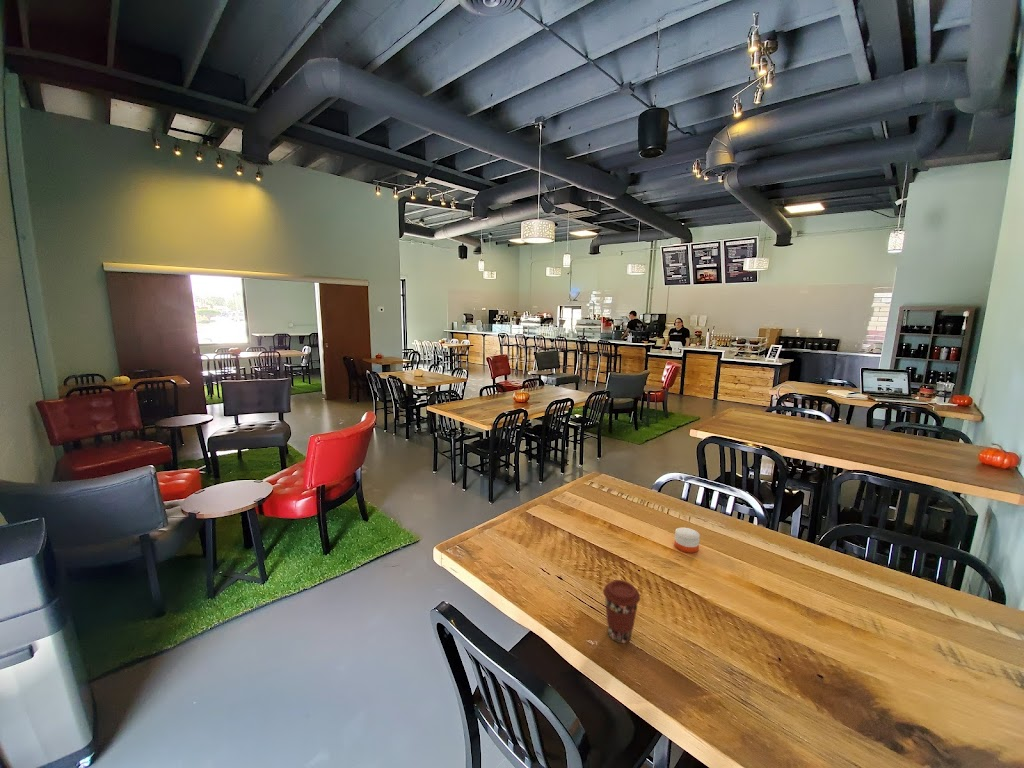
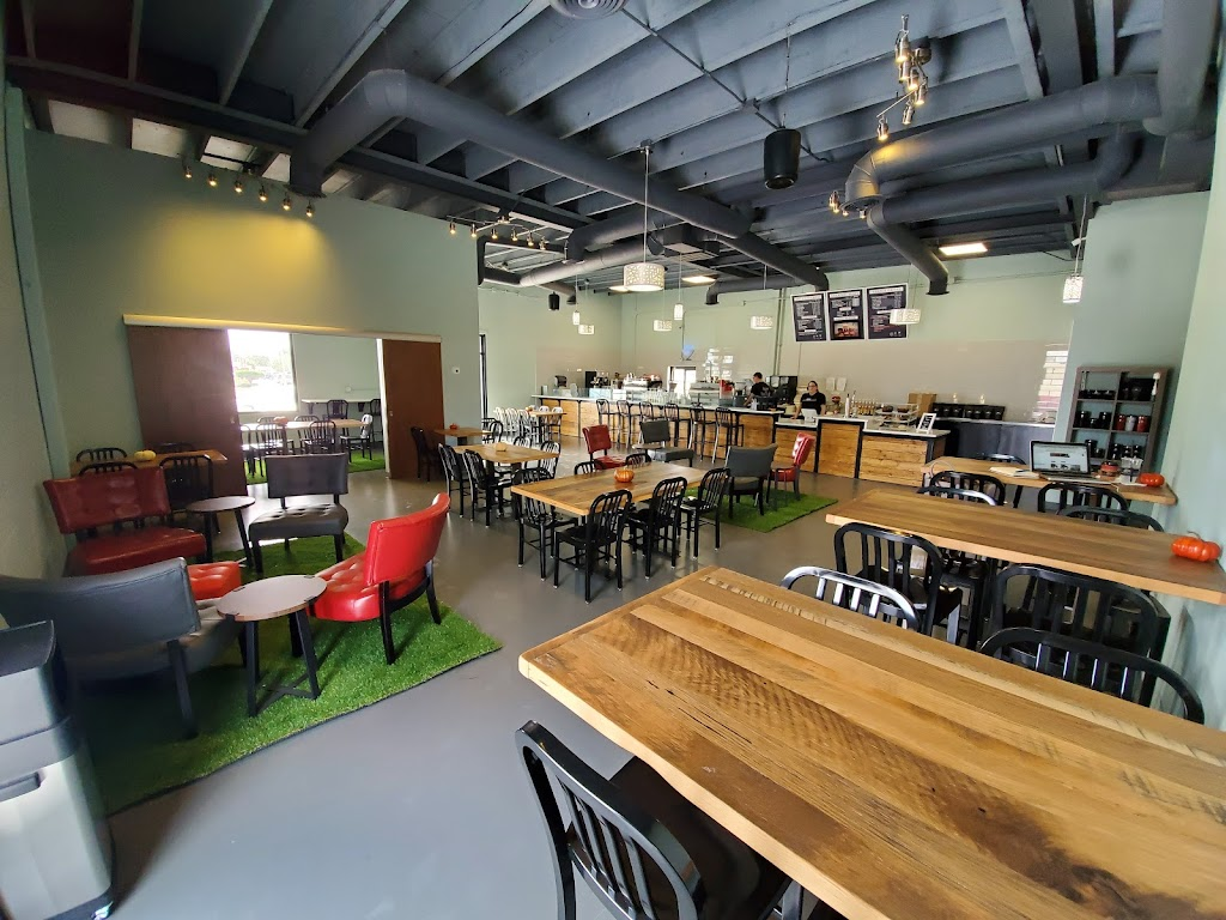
- candle [673,527,701,554]
- coffee cup [602,579,641,644]
